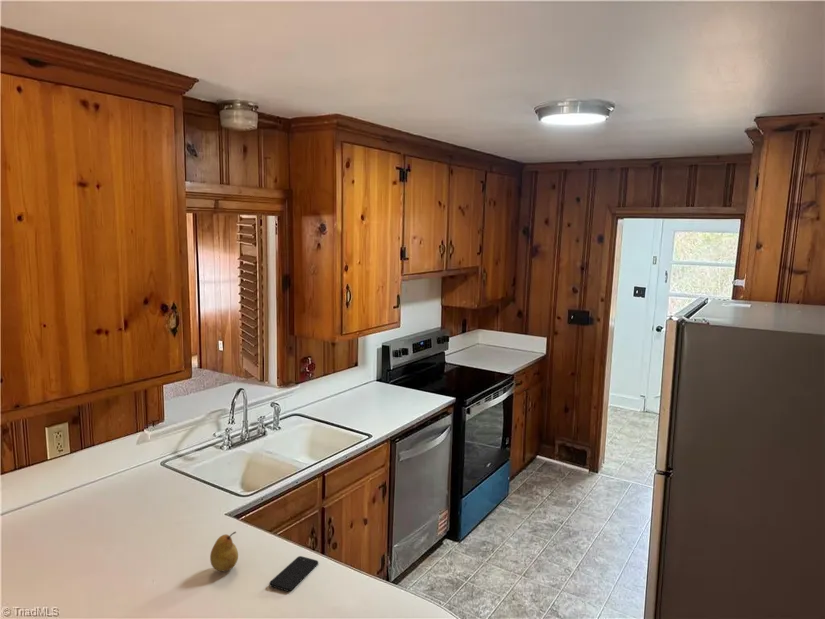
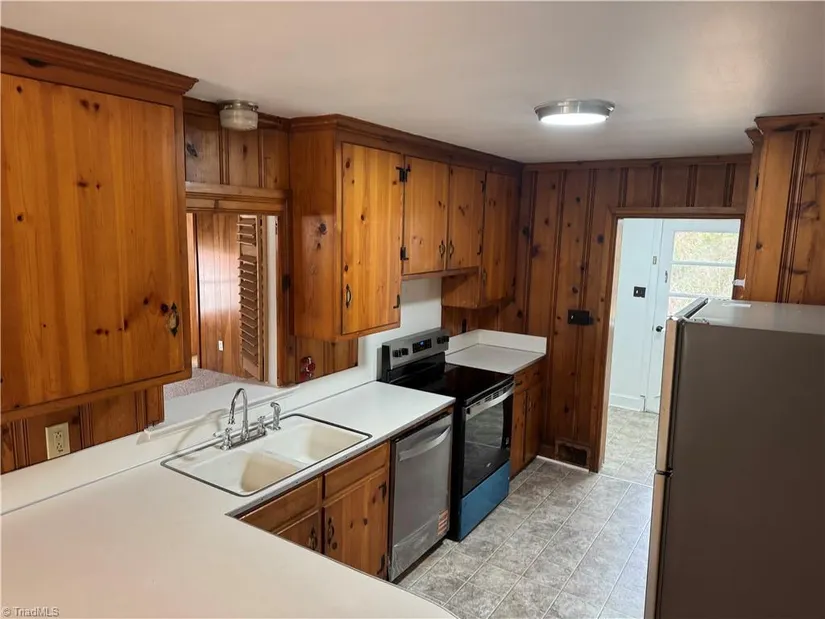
- fruit [209,531,239,572]
- smartphone [268,555,319,592]
